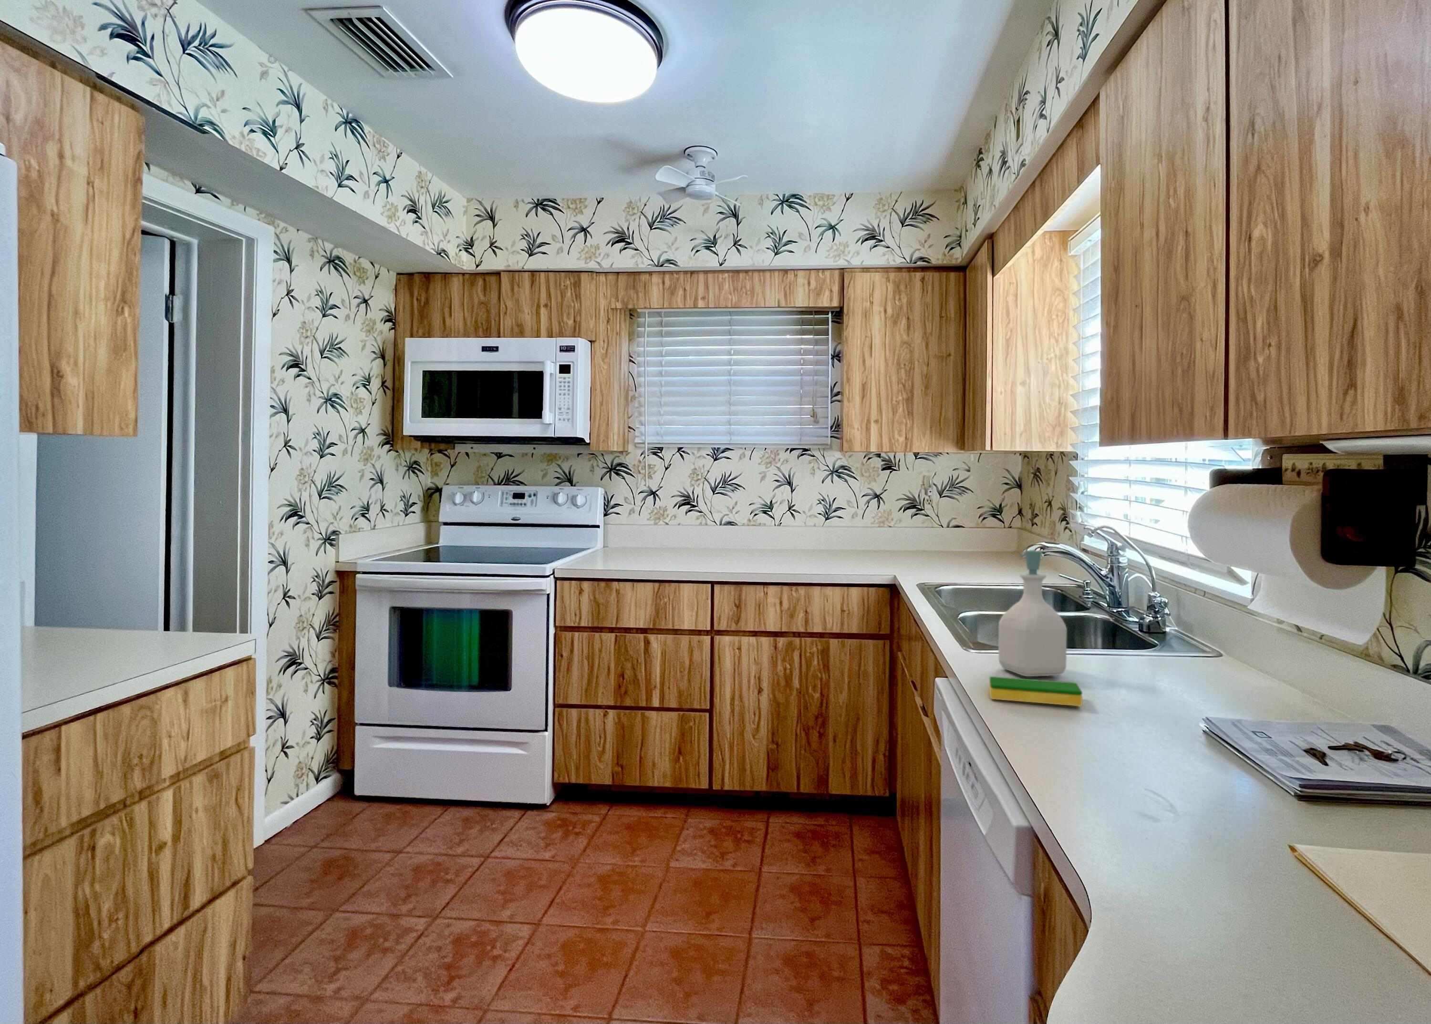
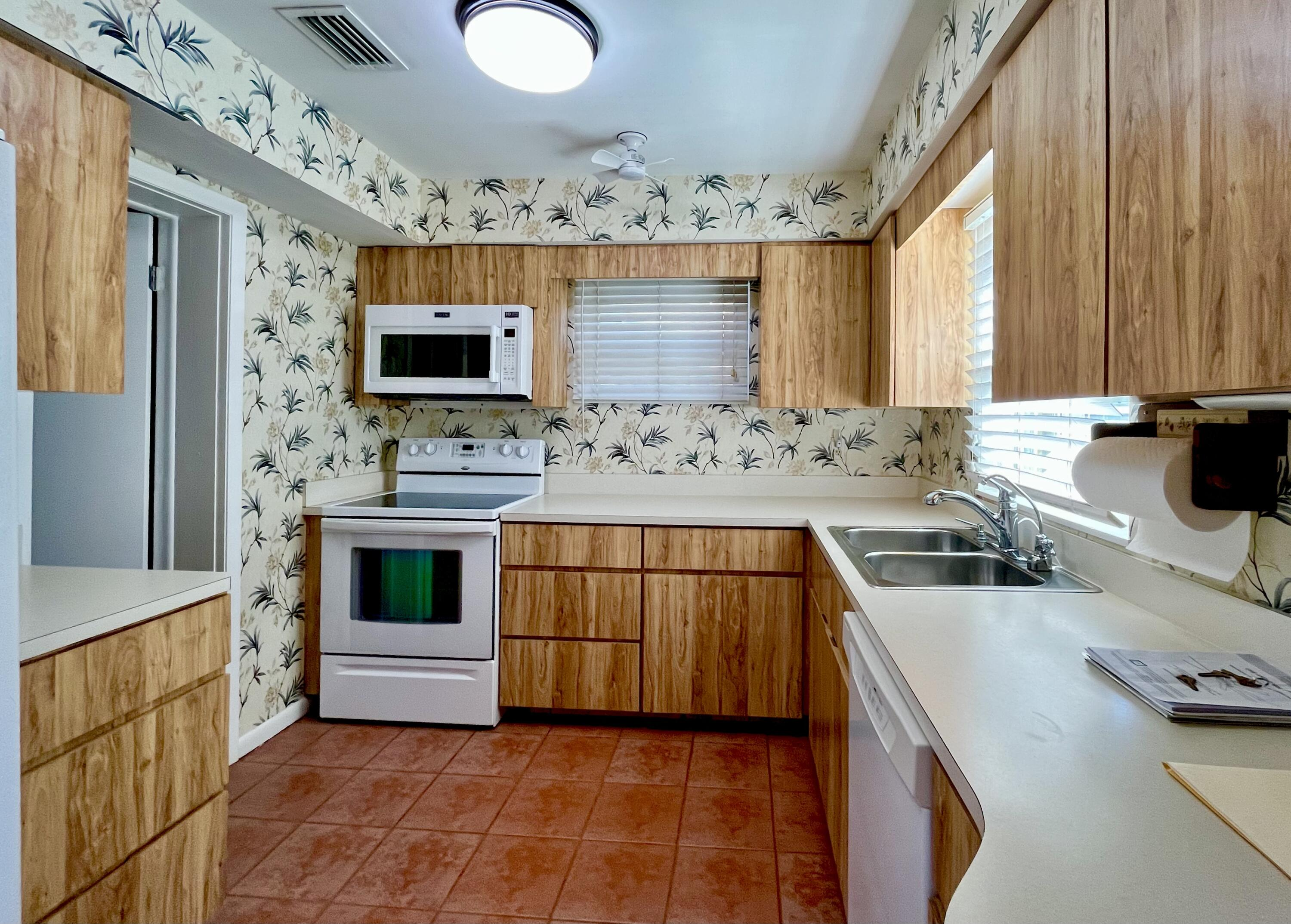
- soap bottle [998,550,1067,677]
- dish sponge [989,676,1083,707]
